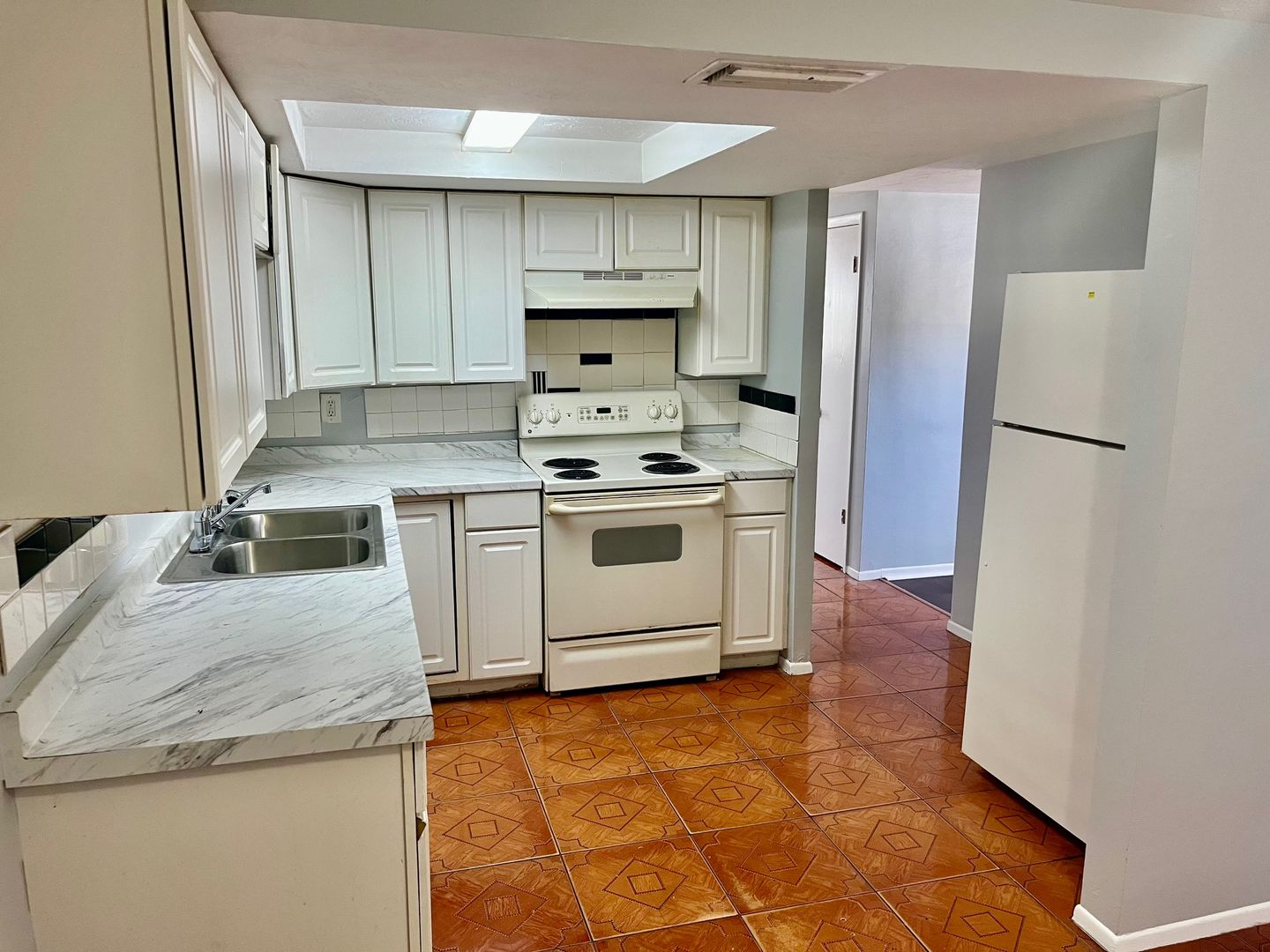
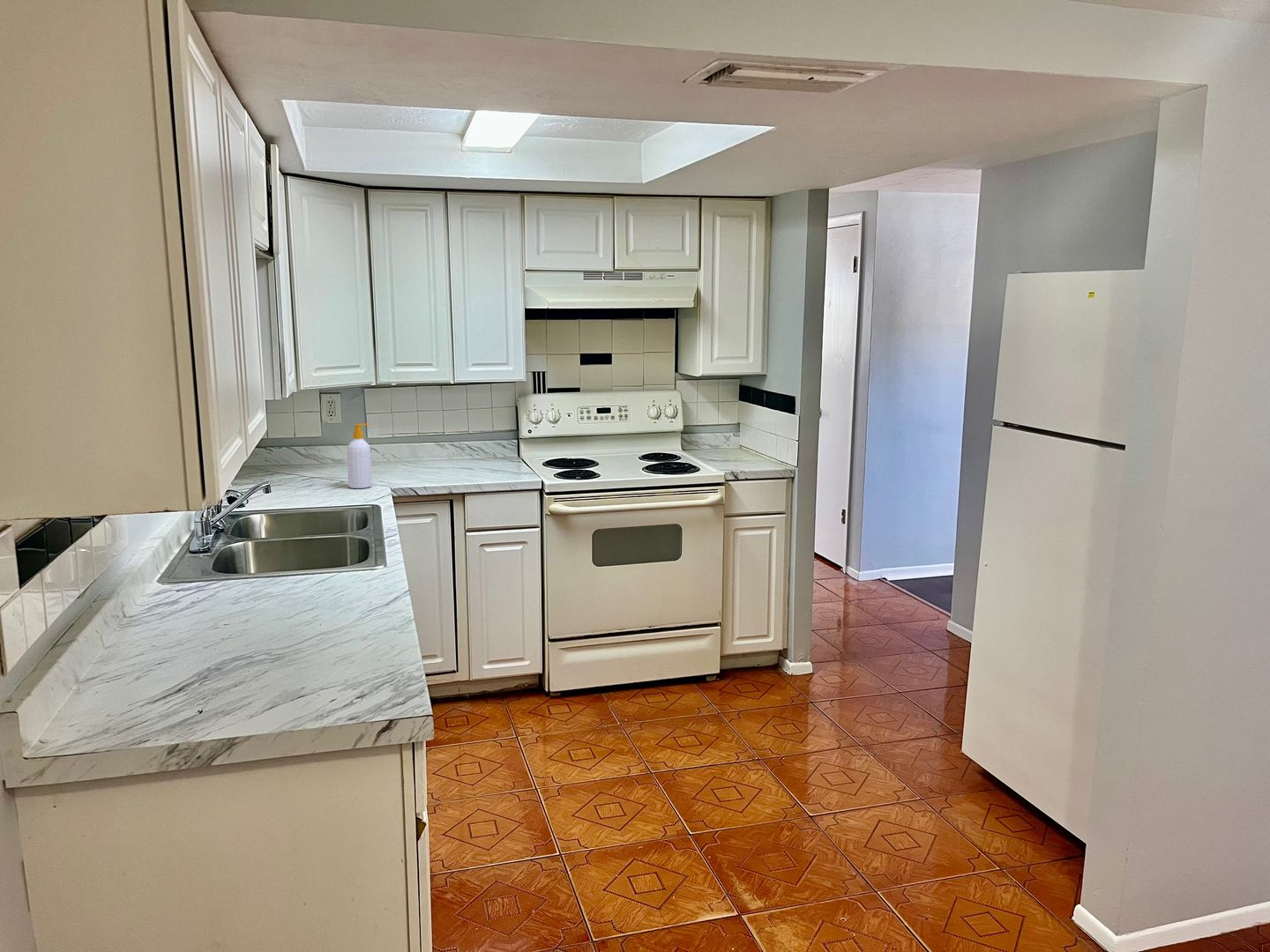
+ soap bottle [347,422,373,489]
